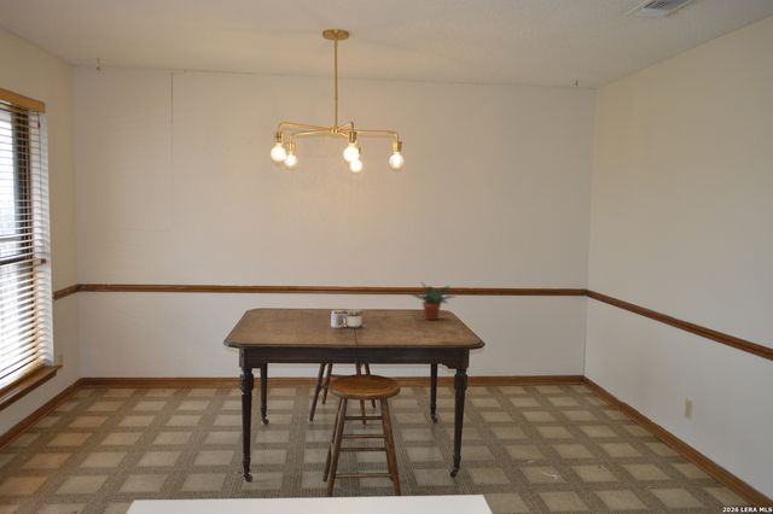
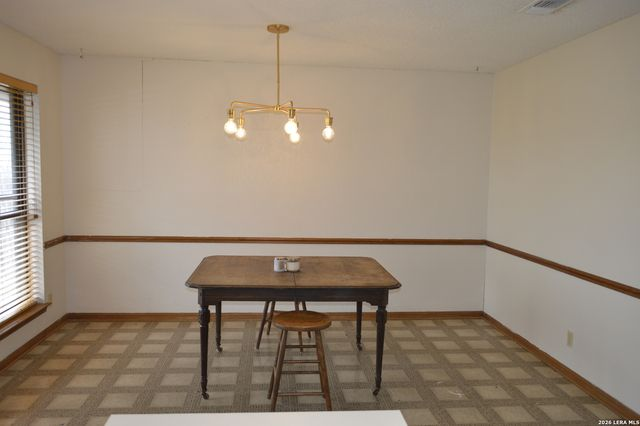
- potted plant [408,280,455,321]
